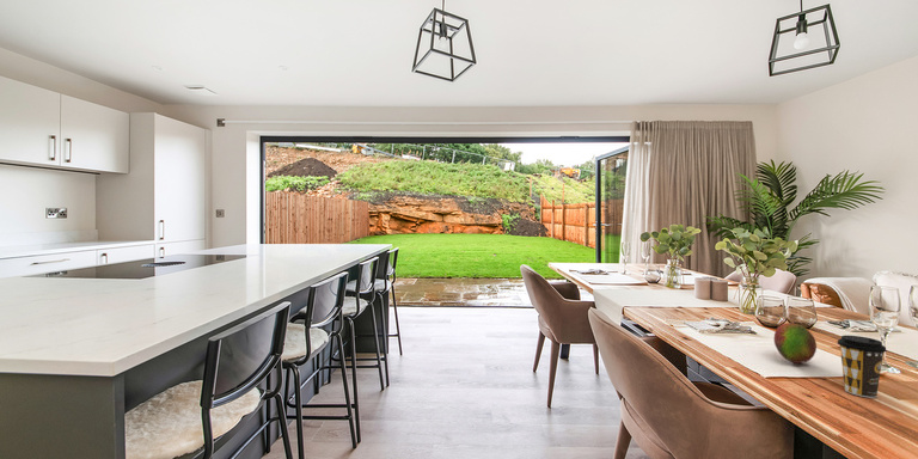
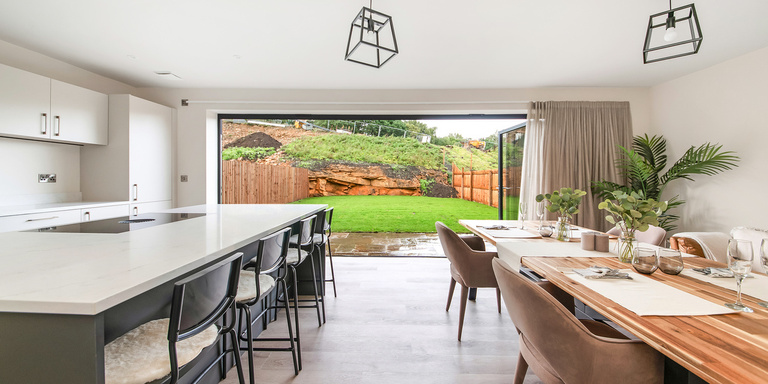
- fruit [773,322,818,365]
- coffee cup [836,335,888,399]
